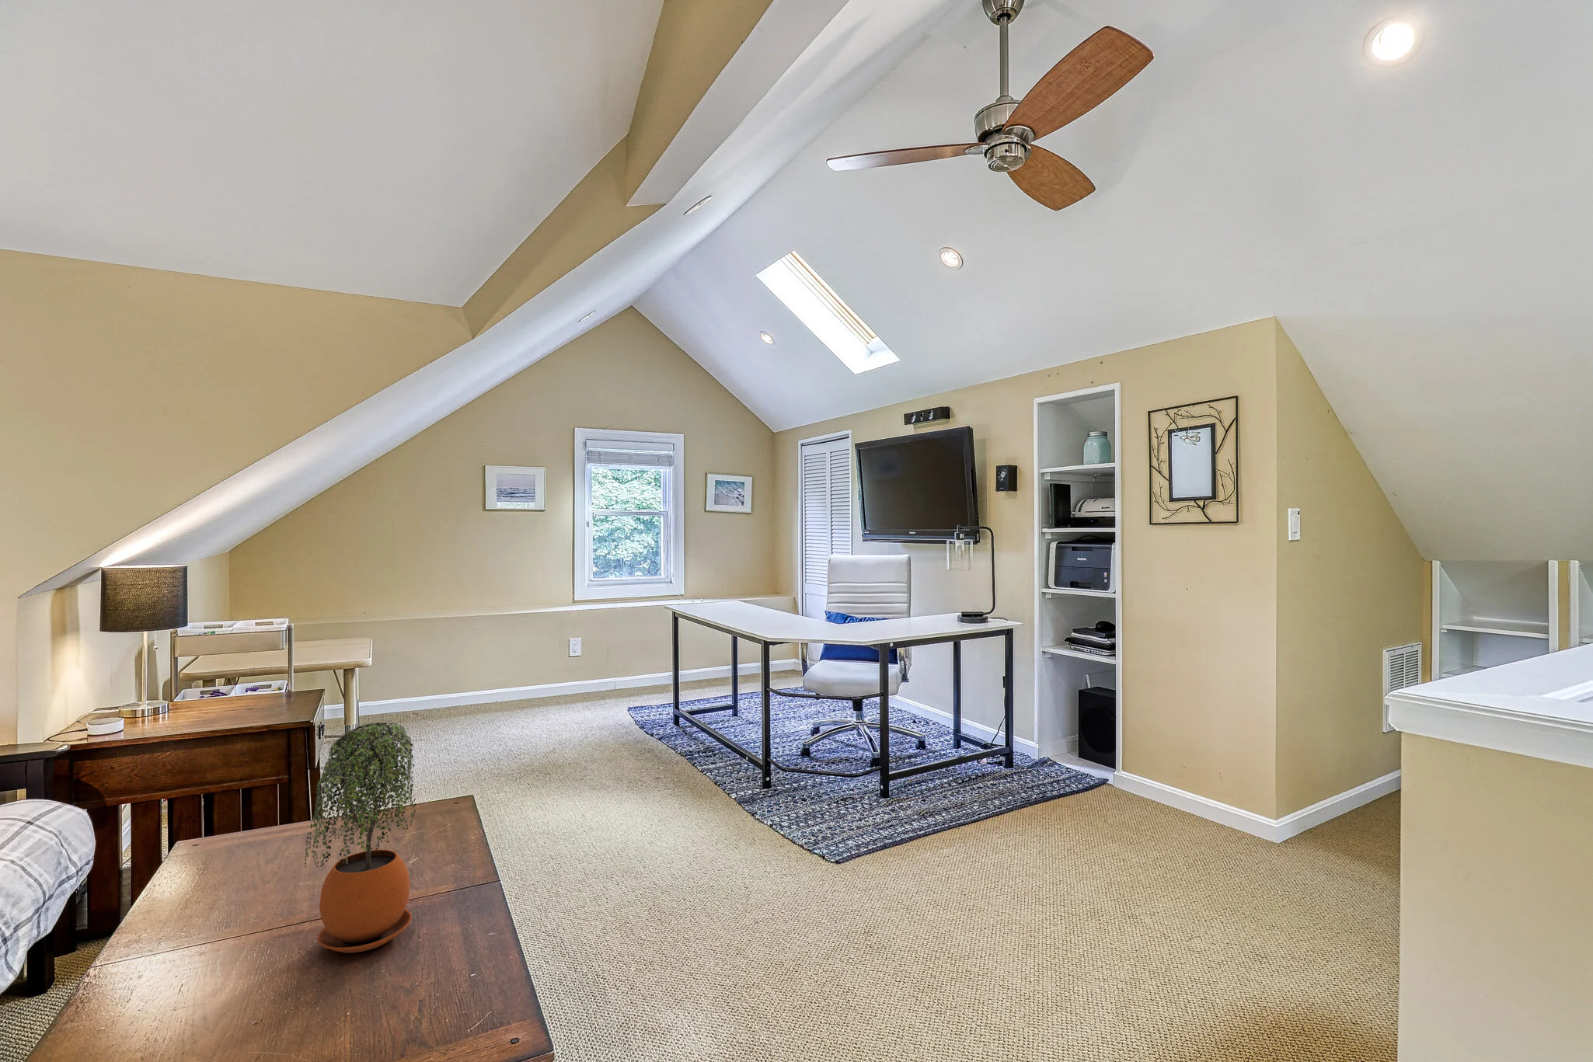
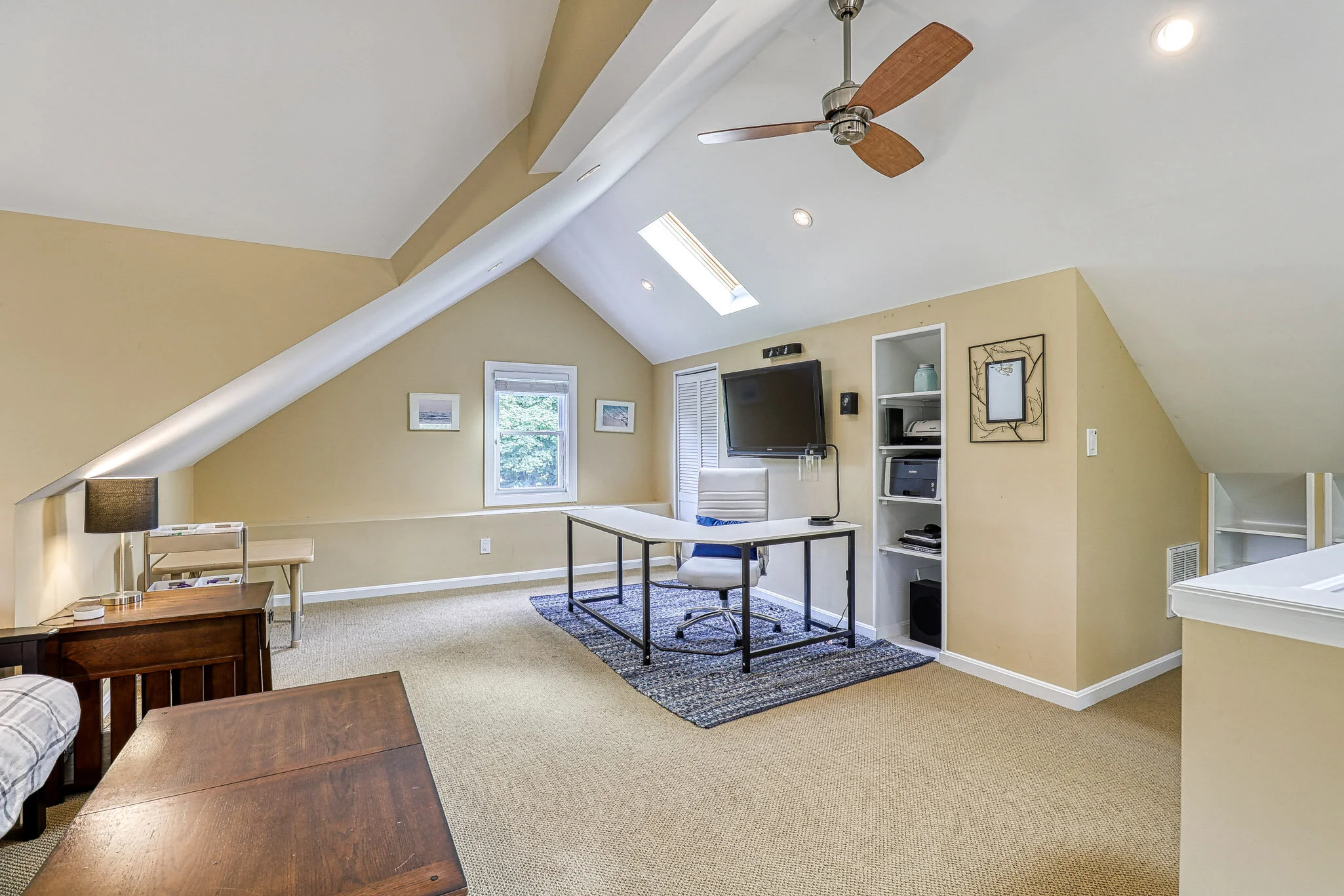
- potted plant [303,722,417,953]
